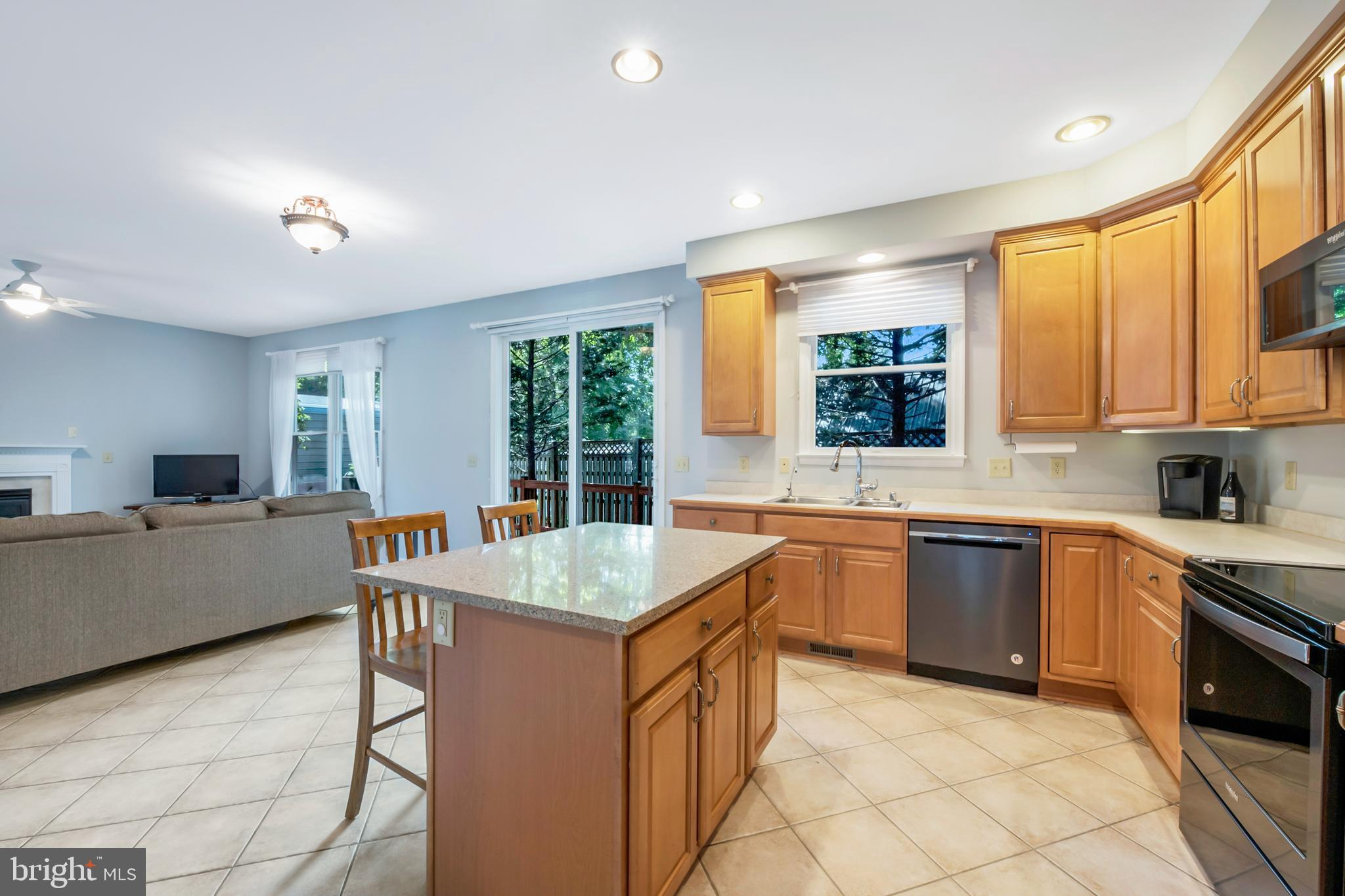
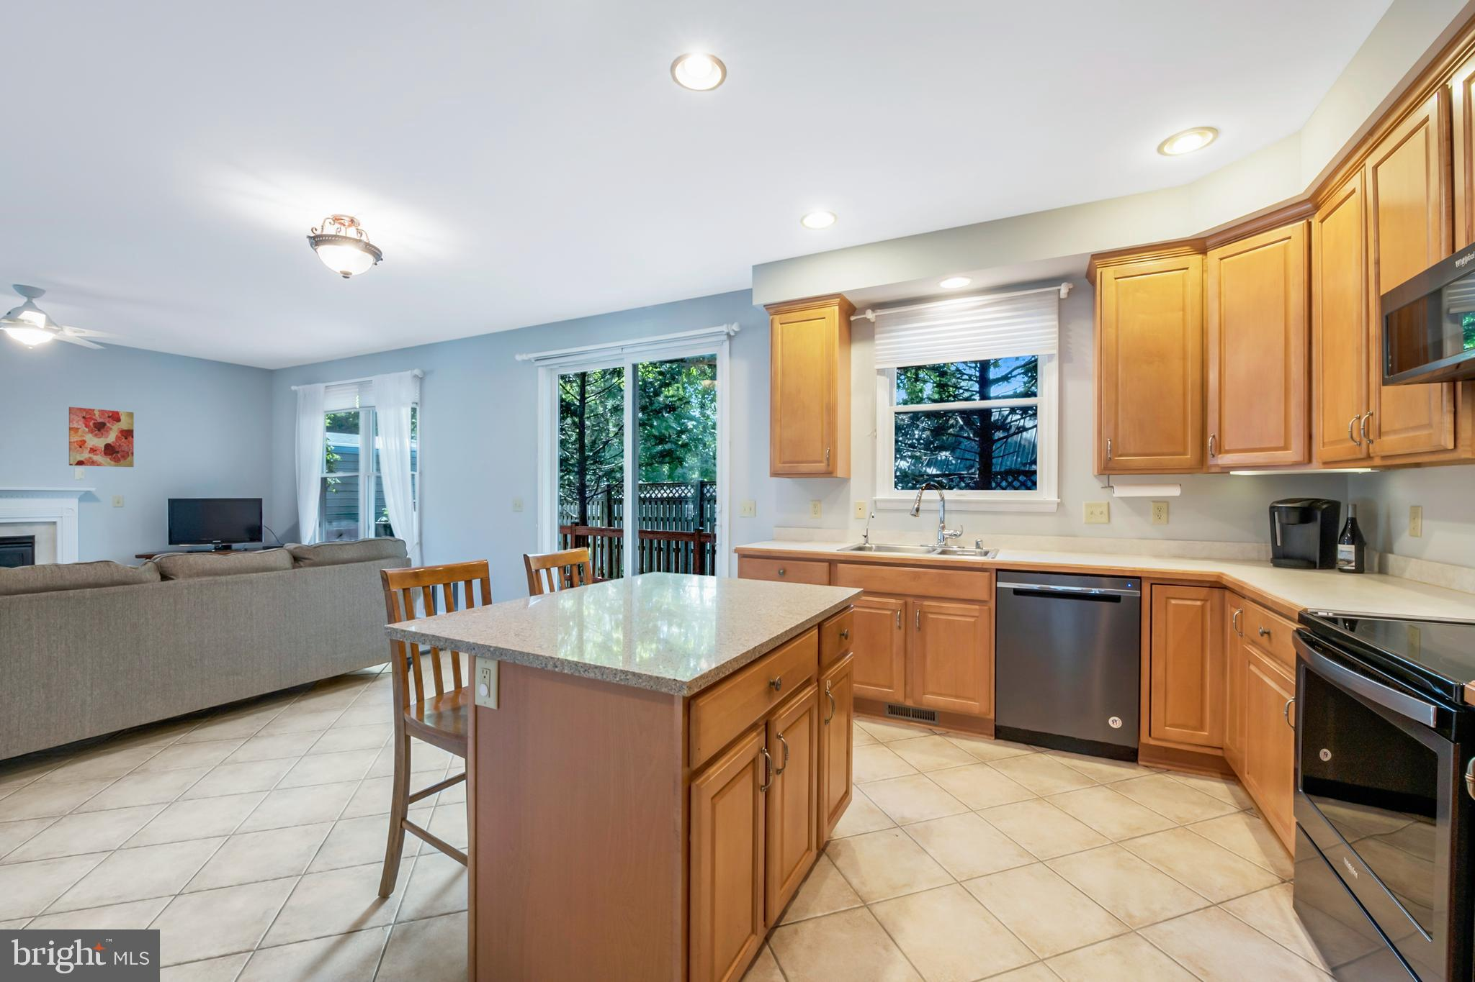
+ wall art [68,407,135,468]
